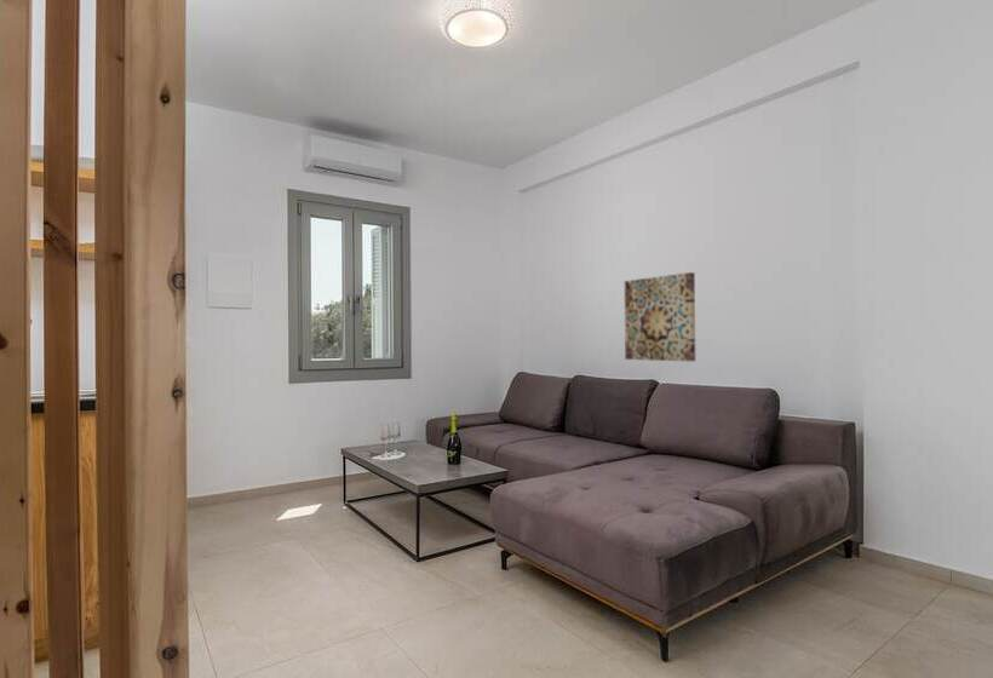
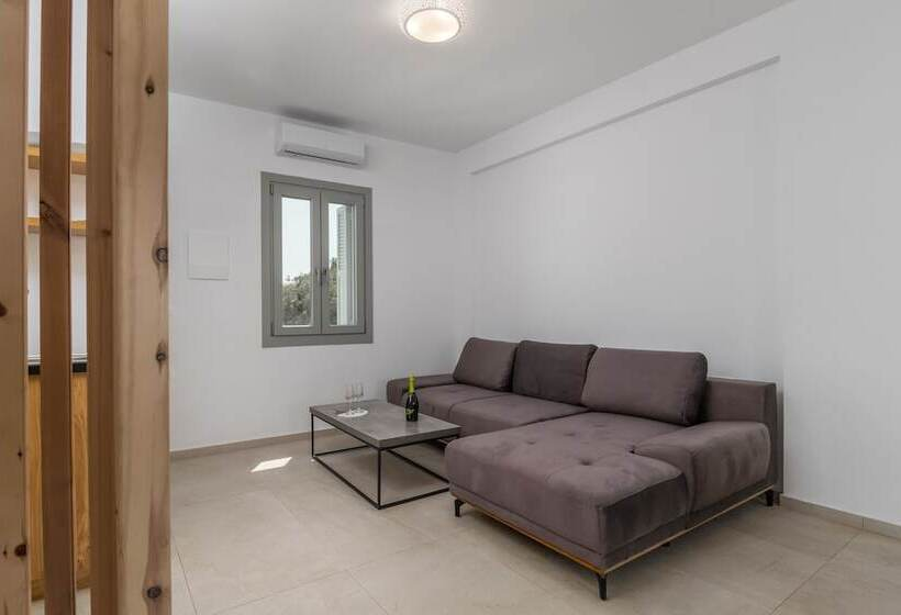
- wall art [624,271,696,363]
